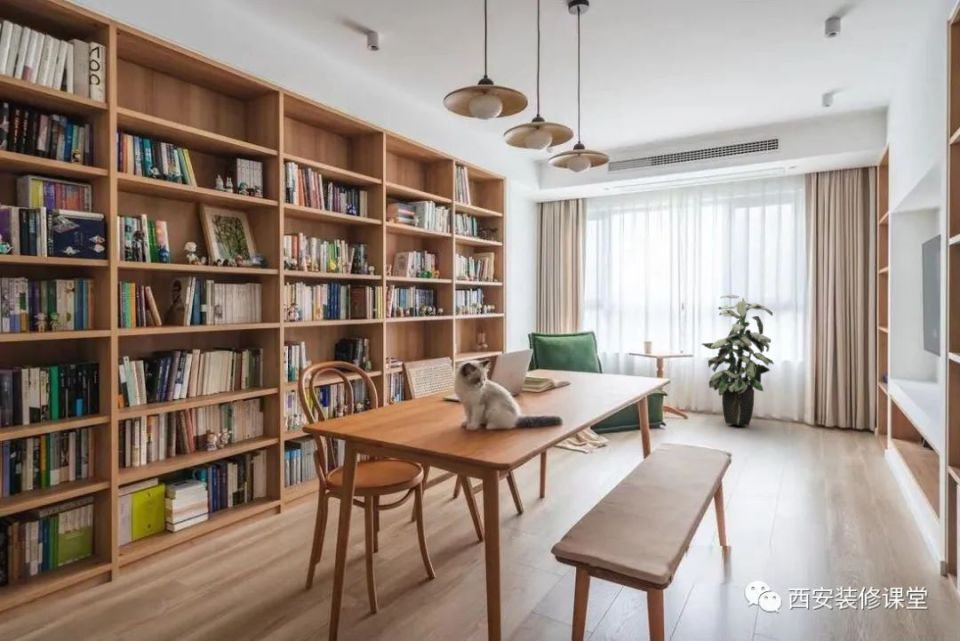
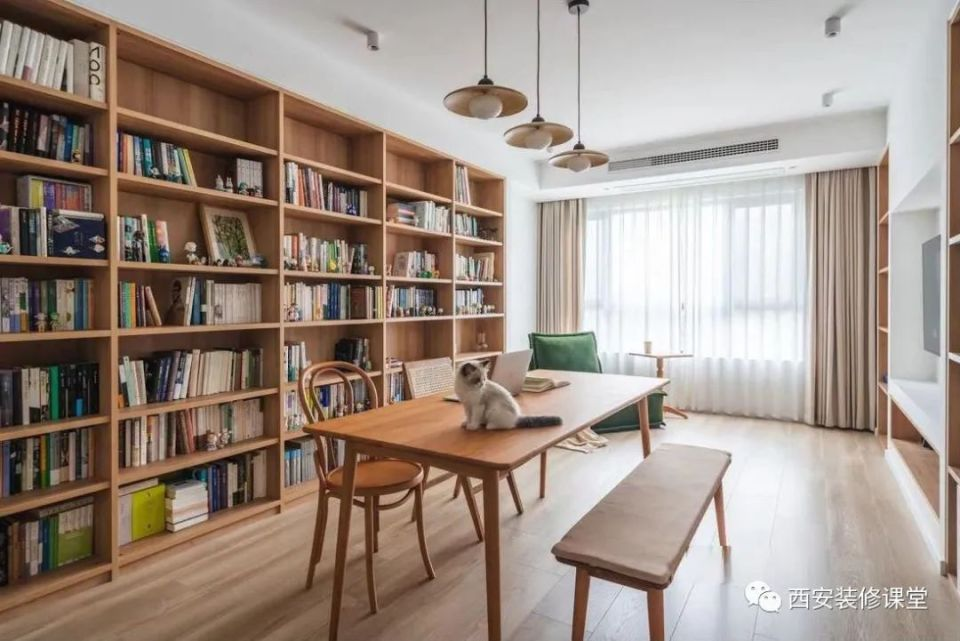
- indoor plant [701,294,775,427]
